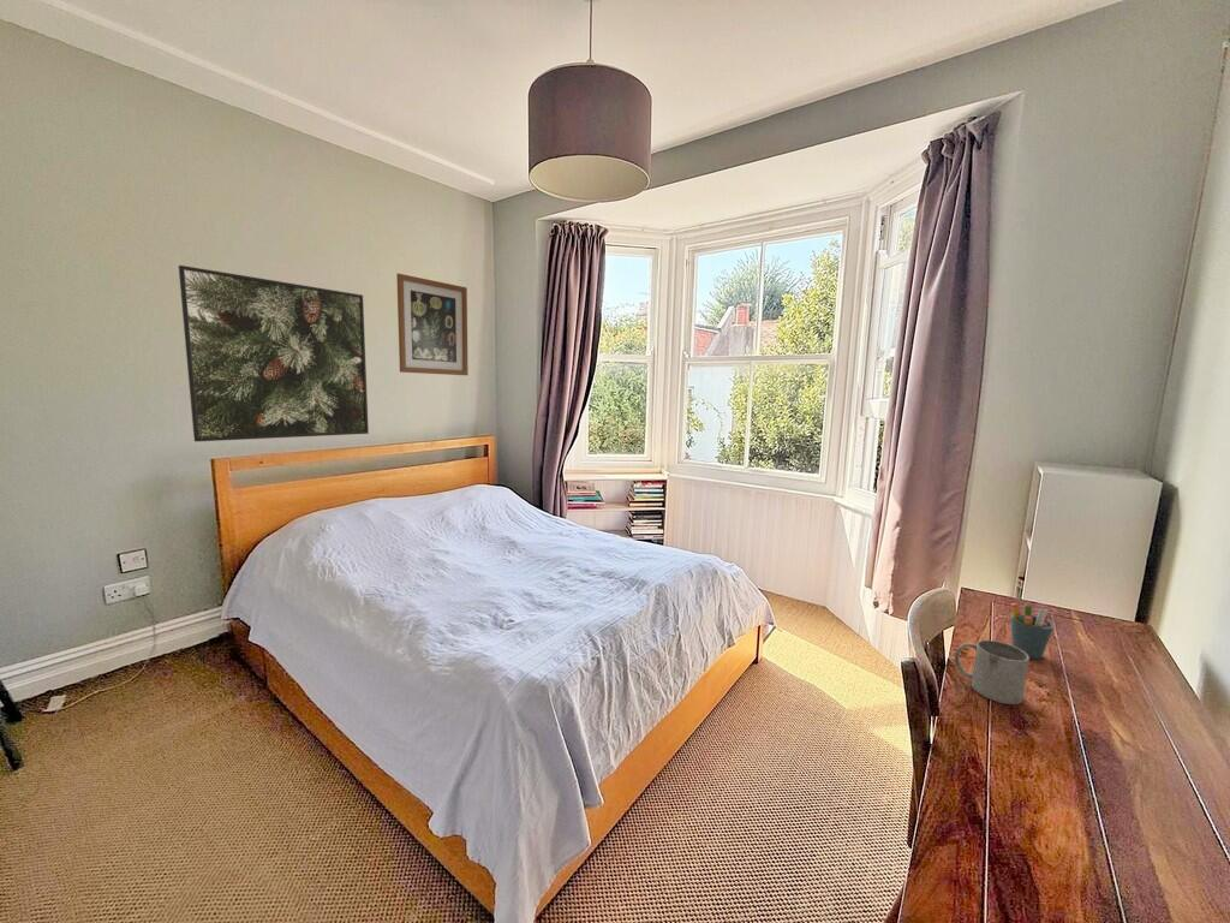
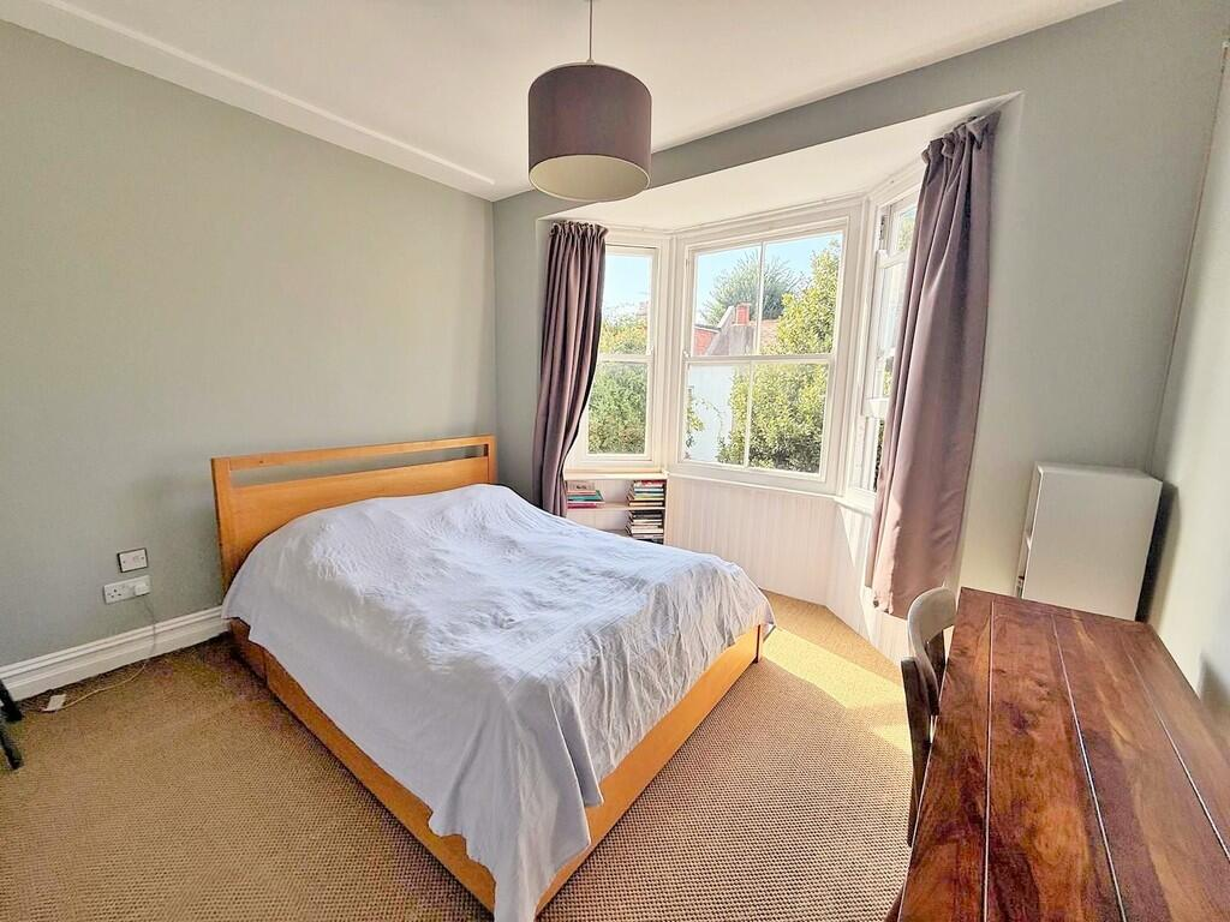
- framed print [178,264,370,442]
- pen holder [1009,602,1056,660]
- wall art [395,273,470,376]
- mug [954,639,1031,705]
